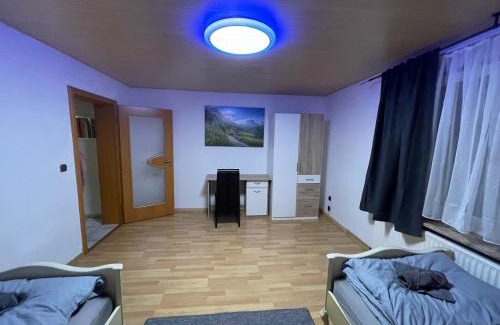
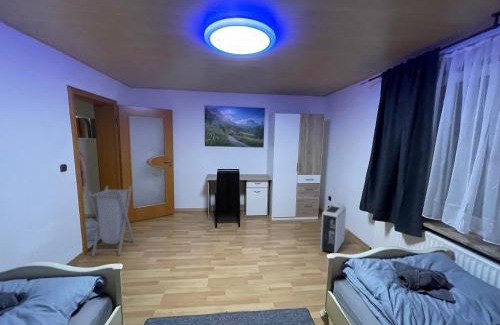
+ air purifier [320,202,347,254]
+ laundry hamper [86,185,136,257]
